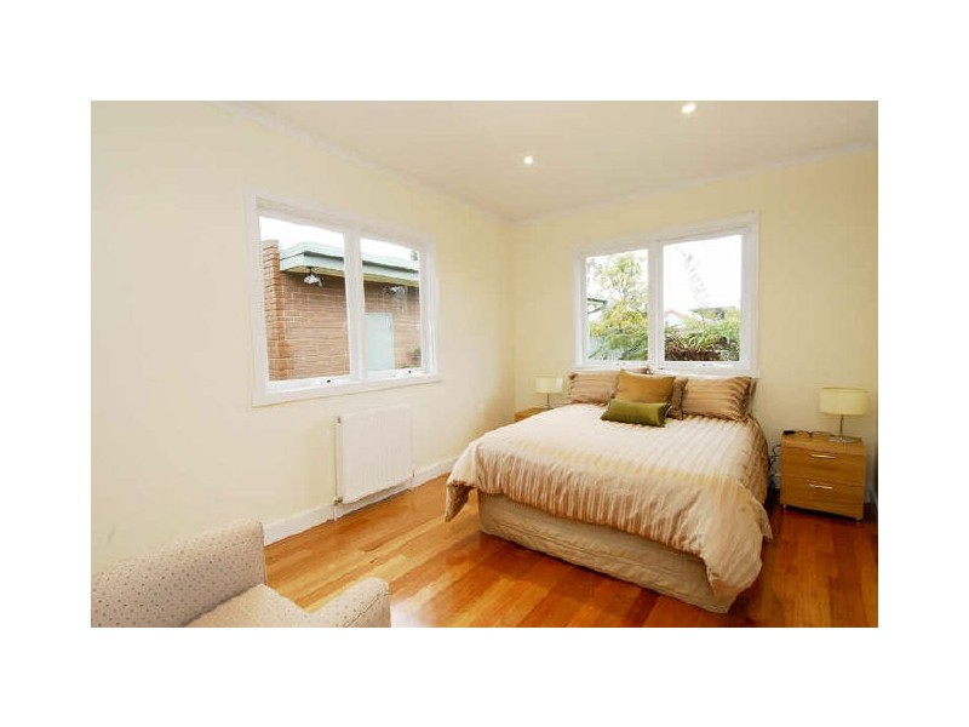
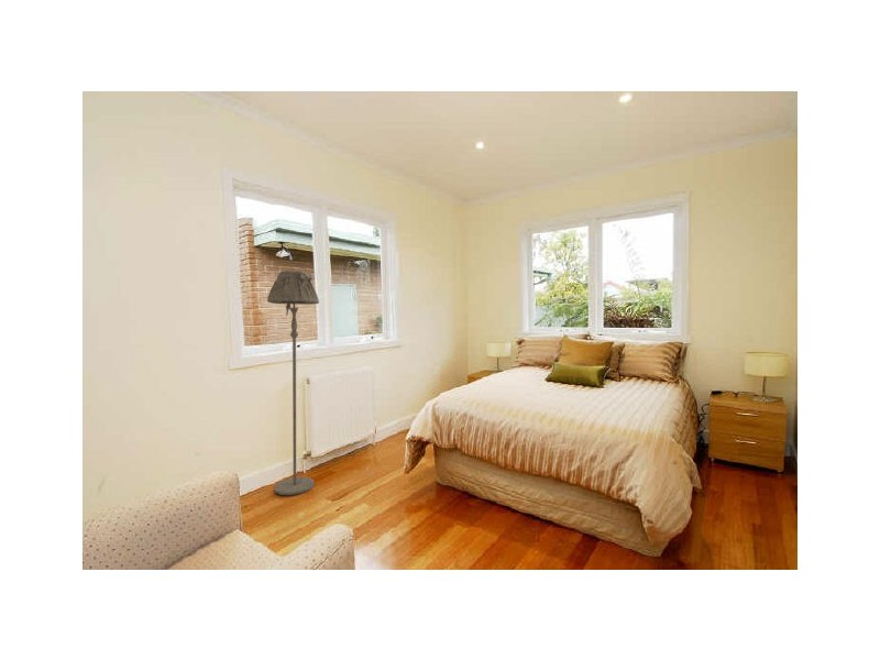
+ floor lamp [266,270,320,496]
